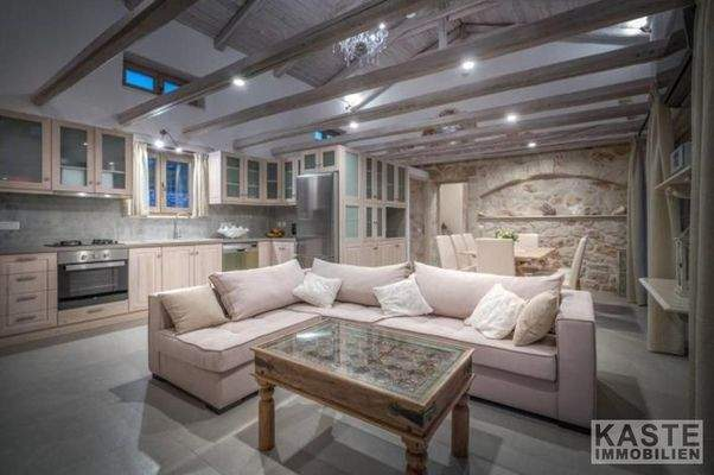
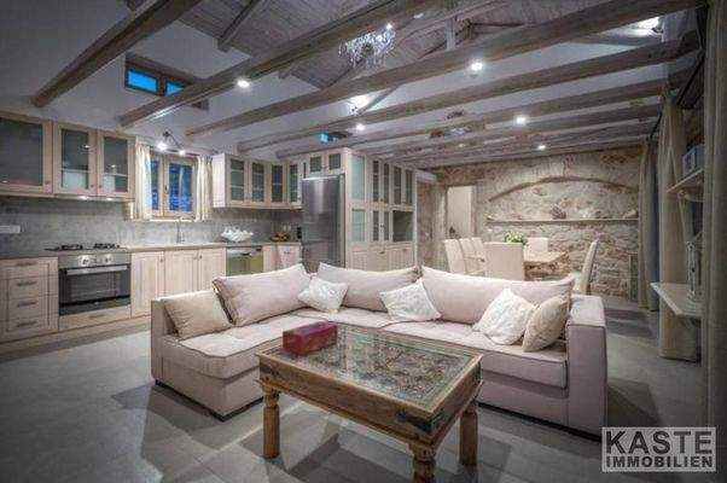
+ tissue box [281,320,338,356]
